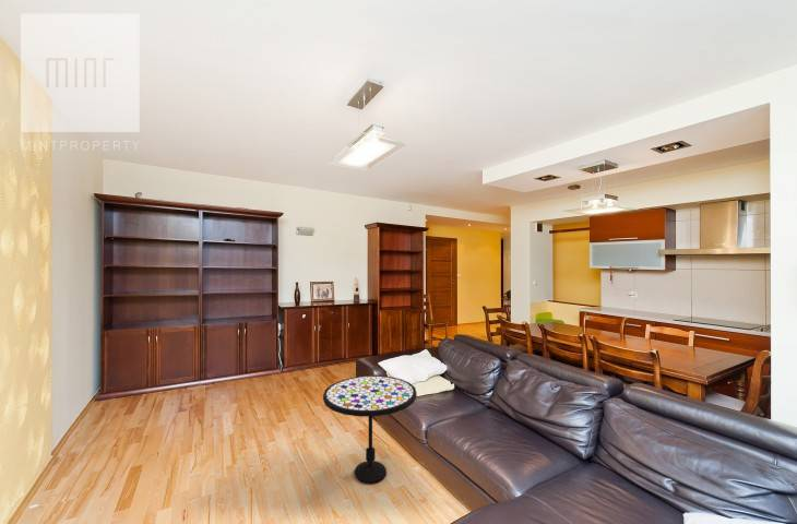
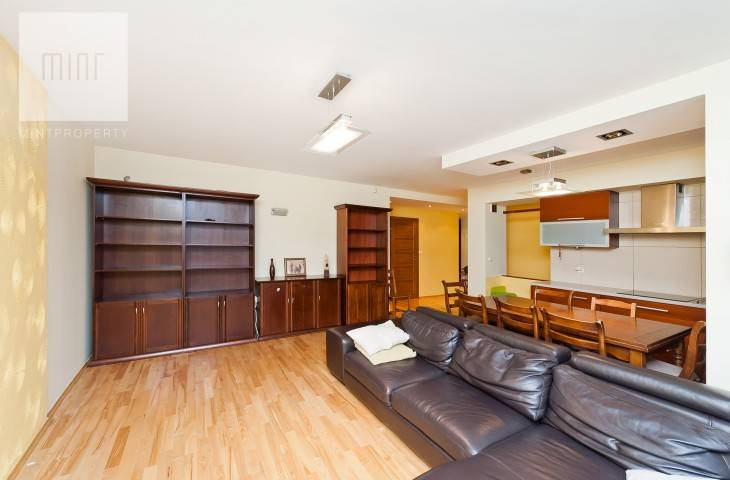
- side table [322,374,418,485]
